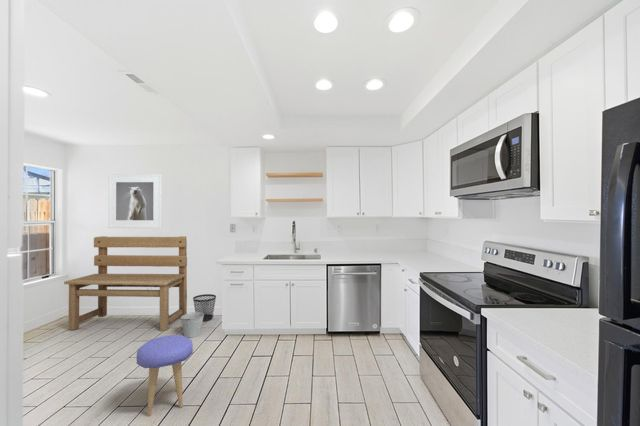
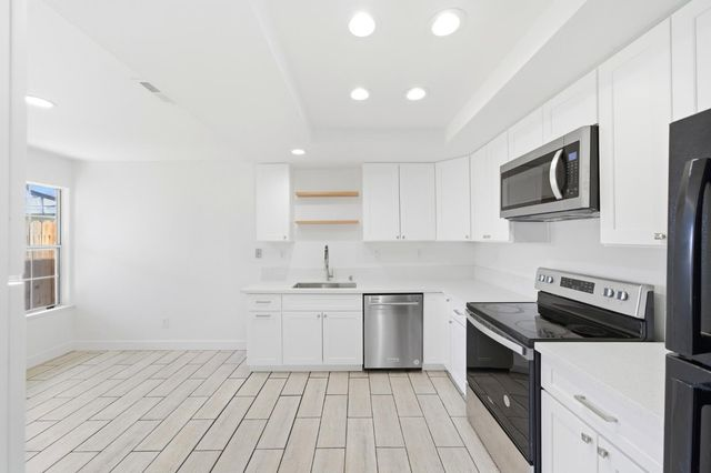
- wastebasket [192,293,217,322]
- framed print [107,173,163,229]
- bench [63,235,188,332]
- stool [136,334,194,417]
- bucket [180,310,204,338]
